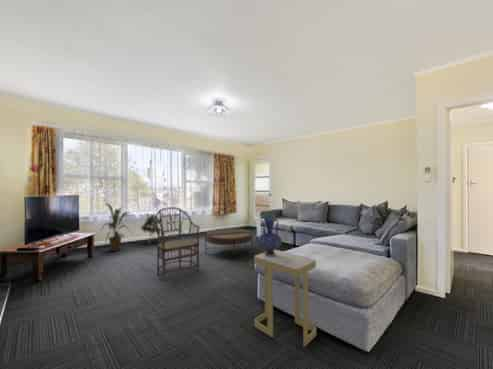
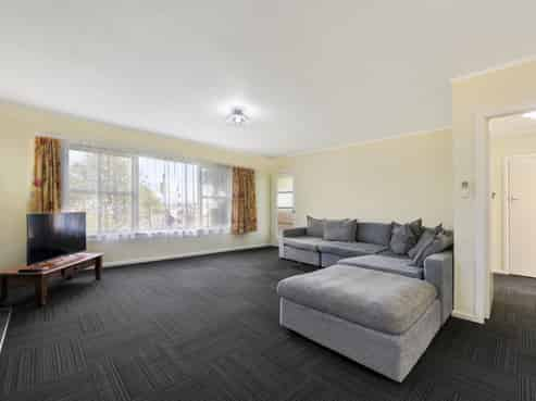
- indoor plant [140,213,161,244]
- house plant [99,202,134,252]
- coffee table [204,227,254,261]
- side table [253,249,317,348]
- armchair [154,206,201,281]
- vase [257,214,283,257]
